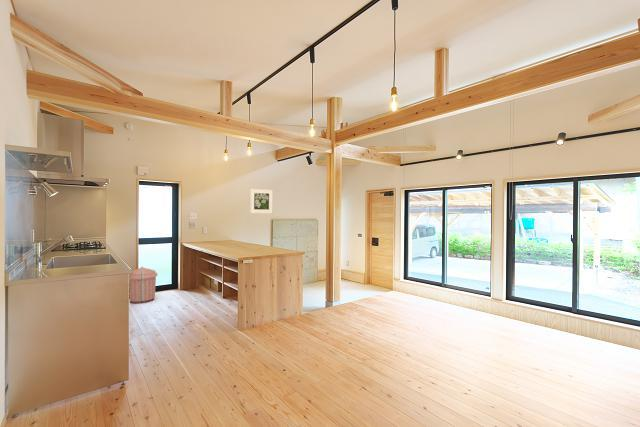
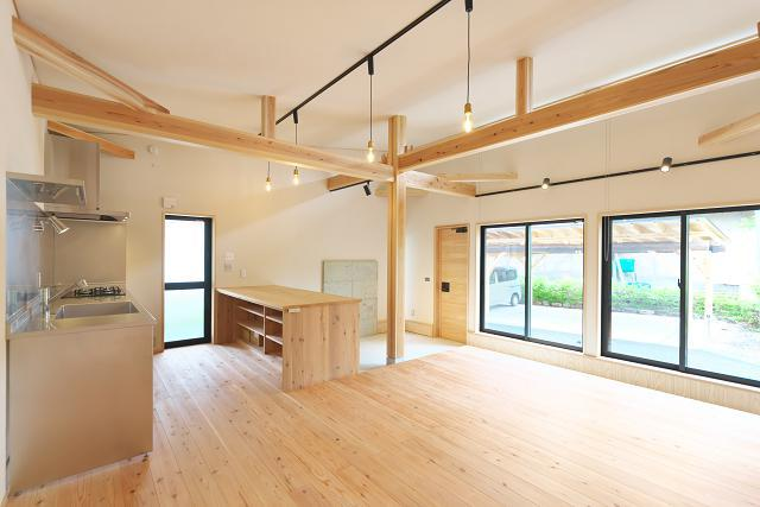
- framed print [249,188,273,214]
- trash can [129,266,158,305]
